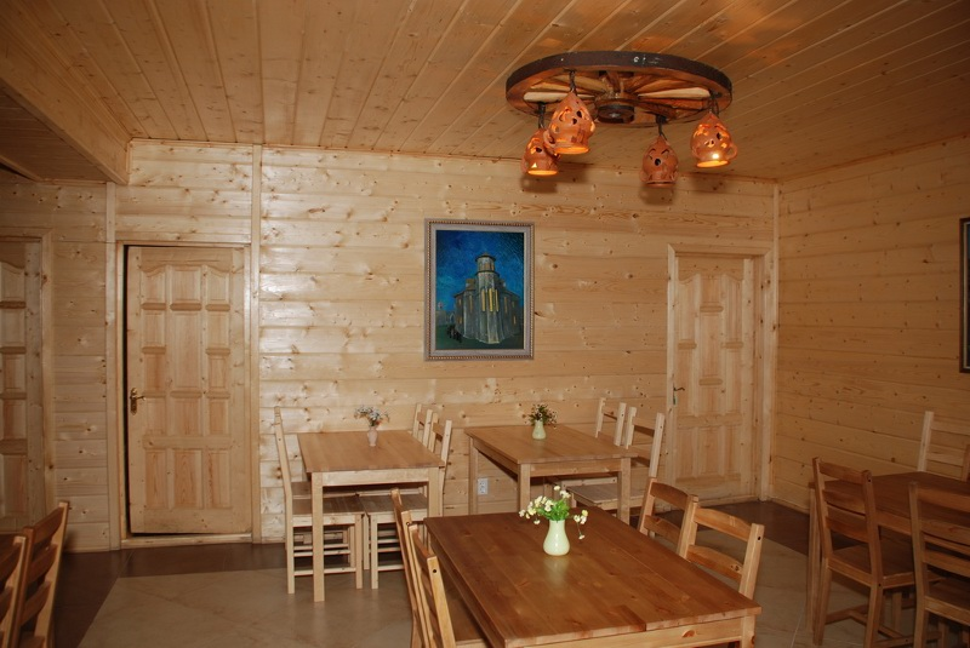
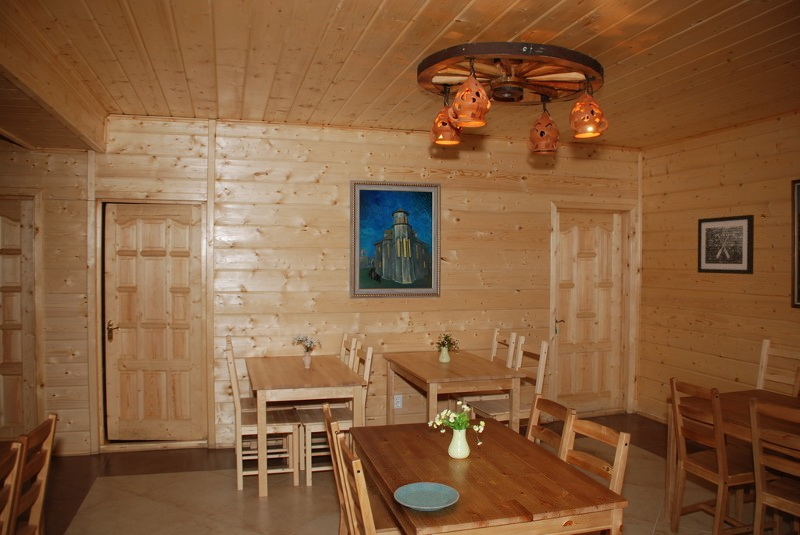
+ wall art [697,214,755,275]
+ plate [393,481,460,512]
